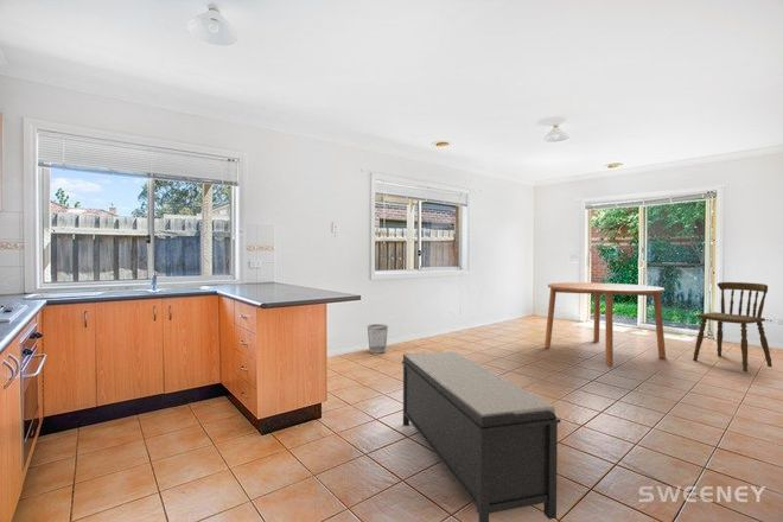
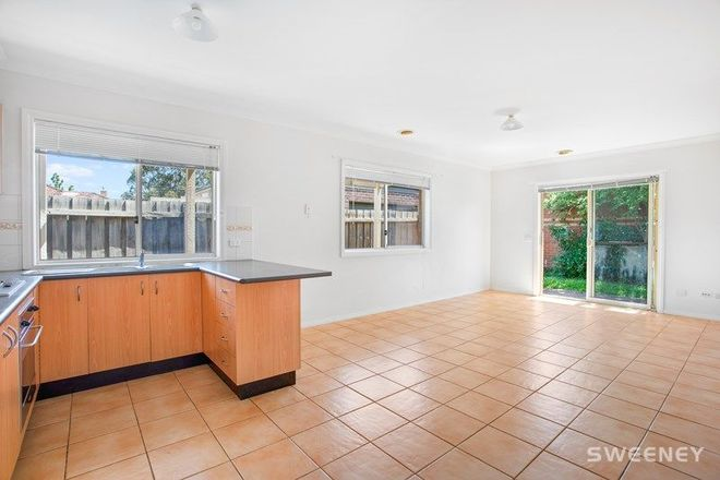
- bench [400,350,561,522]
- dining chair [692,281,774,373]
- dining table [543,281,667,368]
- wastebasket [367,323,389,355]
